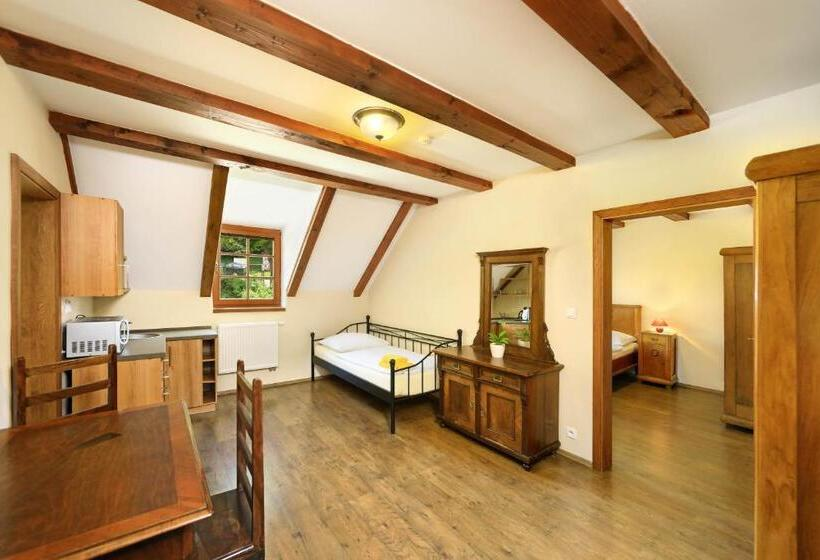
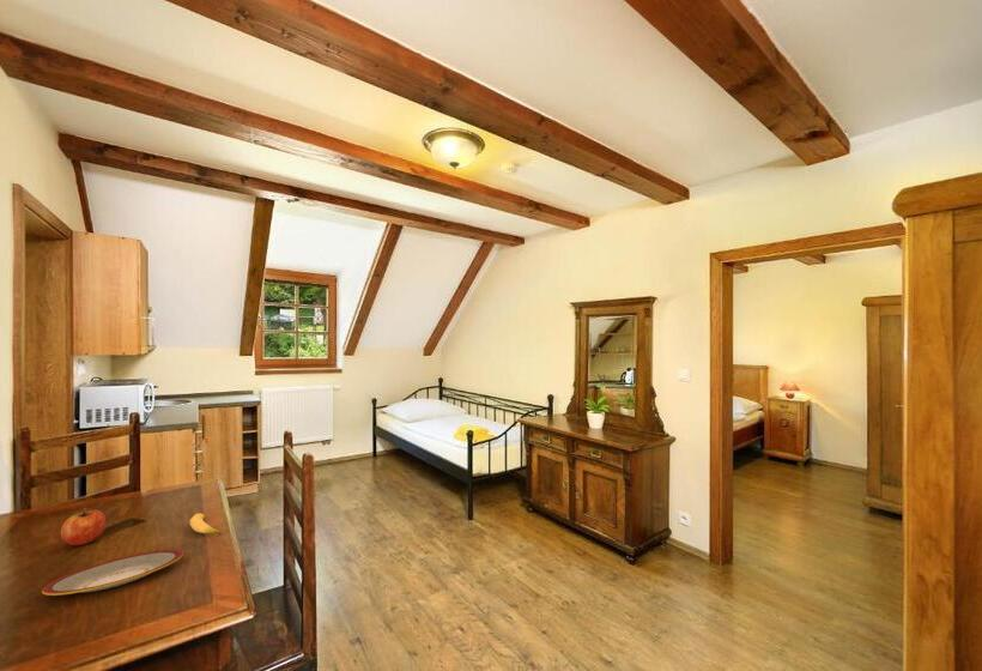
+ fruit [60,507,108,546]
+ banana [189,513,223,536]
+ plate [41,549,184,597]
